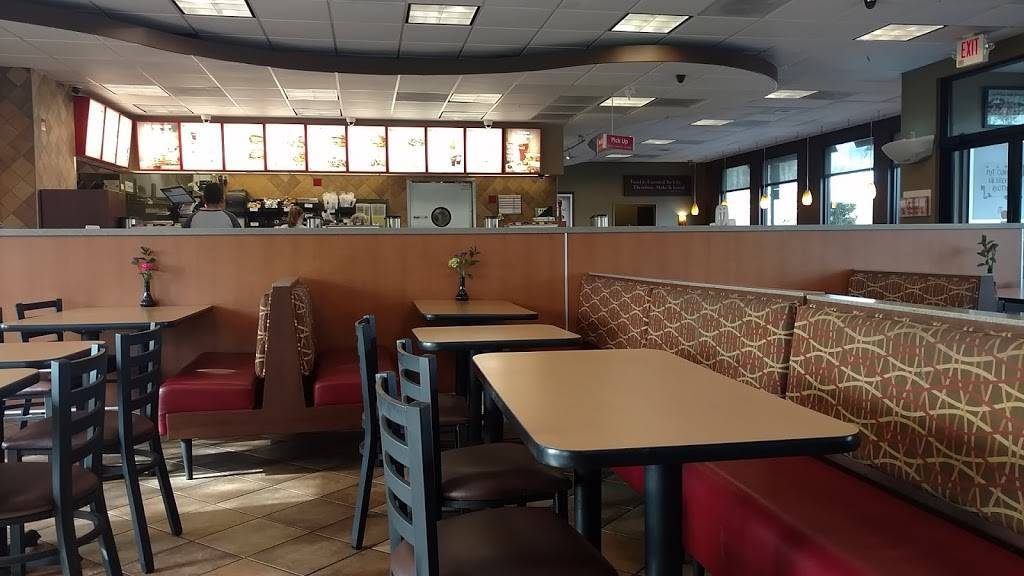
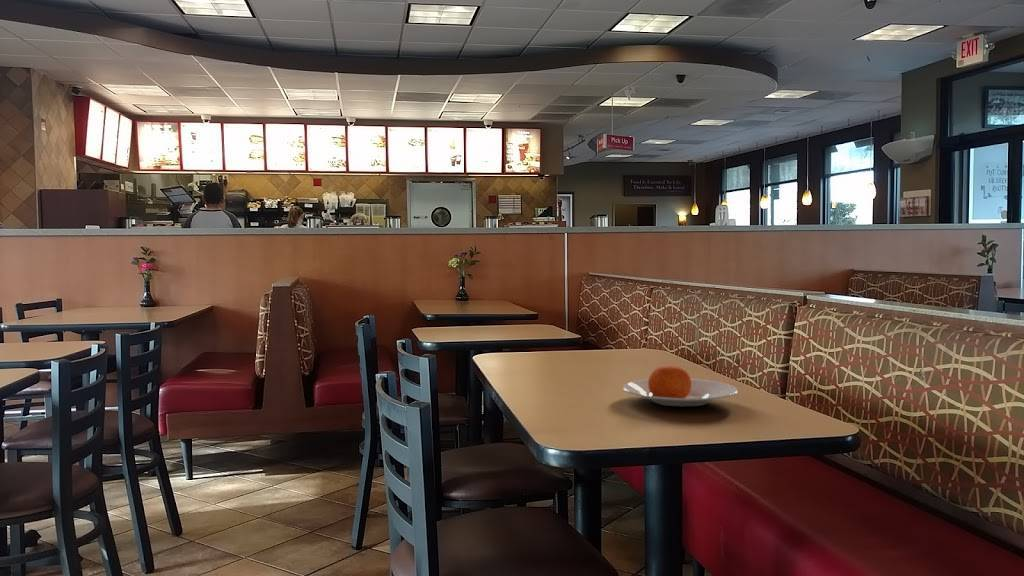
+ plate [622,365,739,407]
